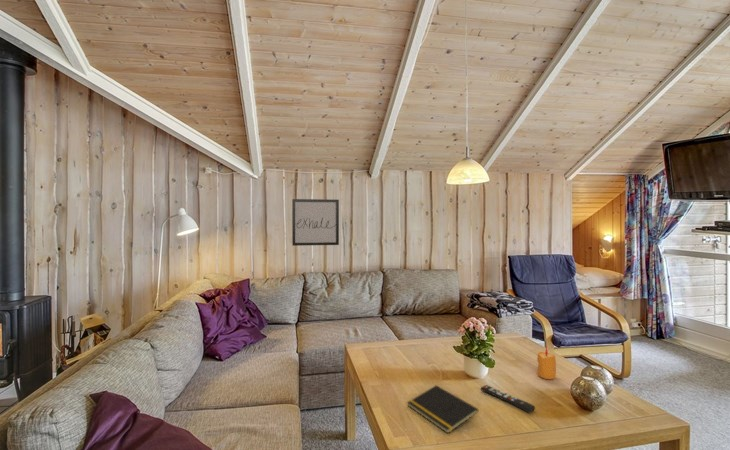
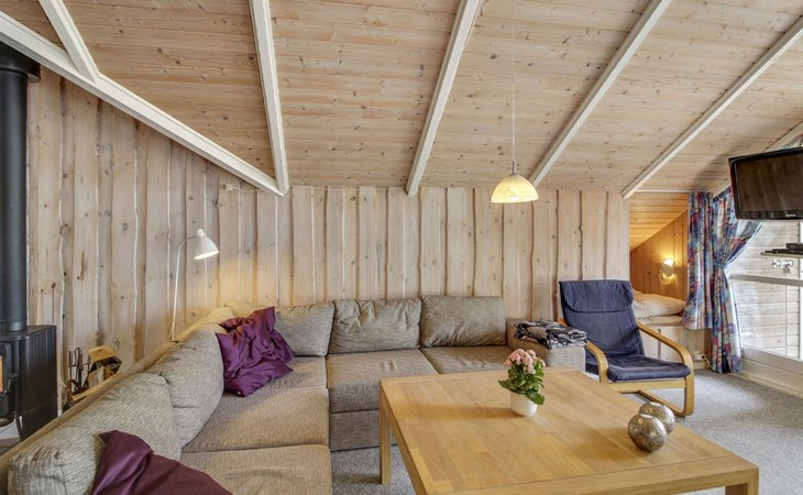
- candle [536,345,557,380]
- remote control [480,384,536,414]
- wall art [291,198,340,247]
- notepad [406,384,479,434]
